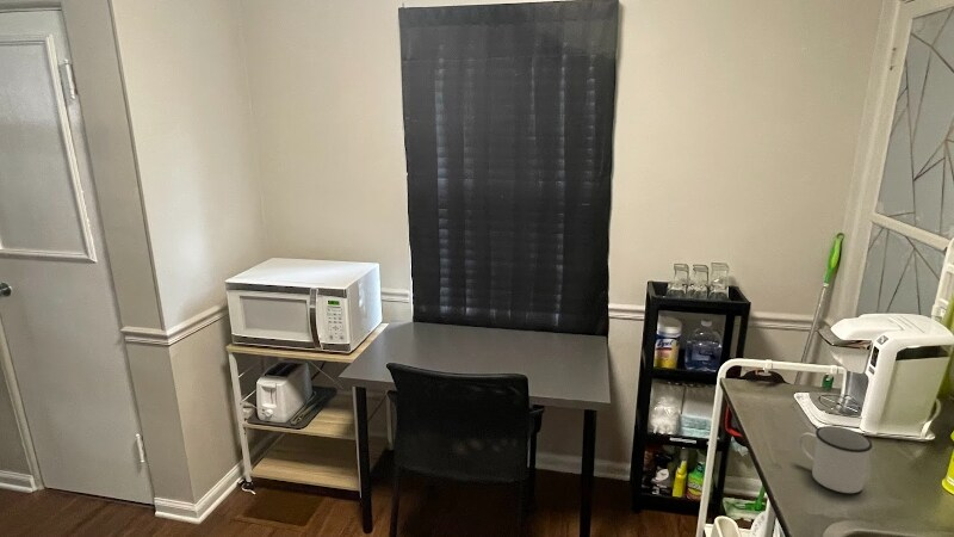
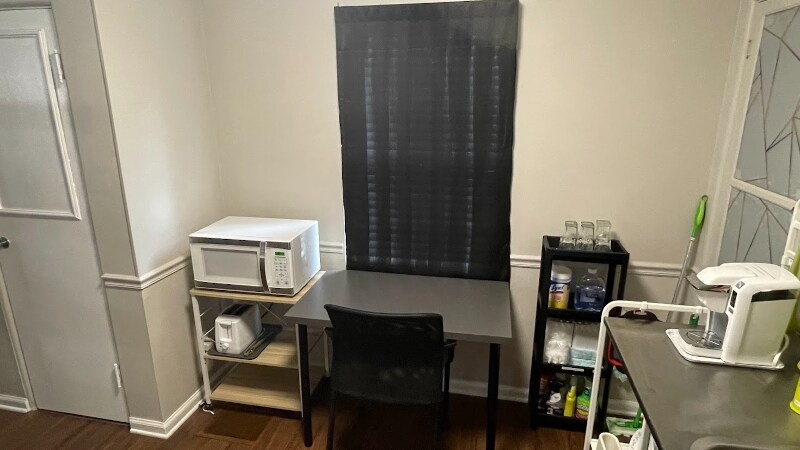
- mug [798,425,874,494]
